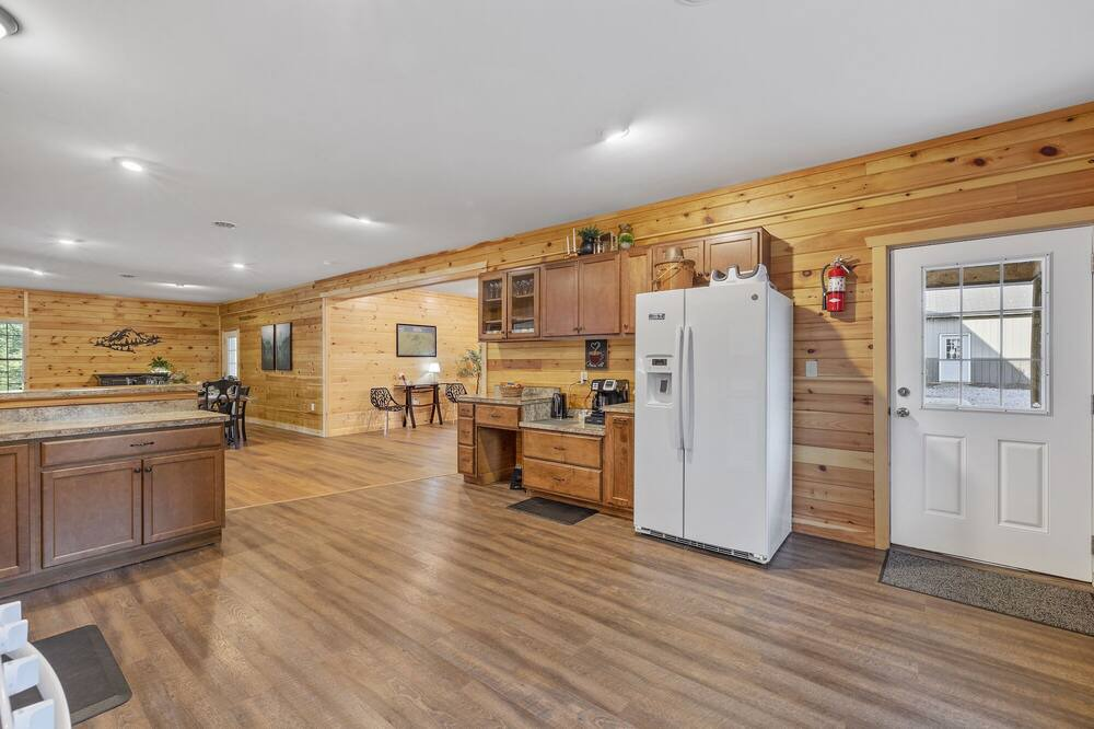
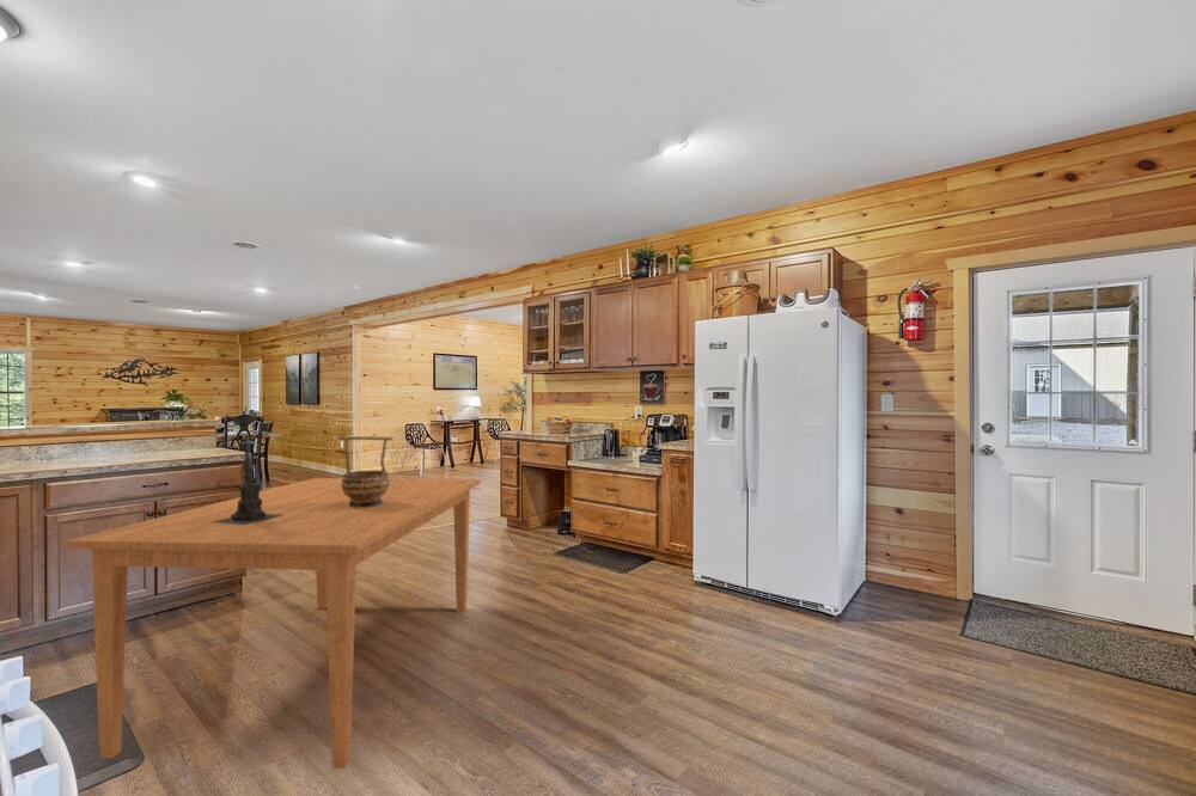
+ candle holder [212,433,282,525]
+ decorative bowl [337,435,395,508]
+ dining table [65,477,482,770]
